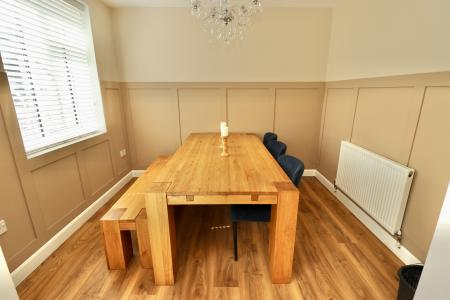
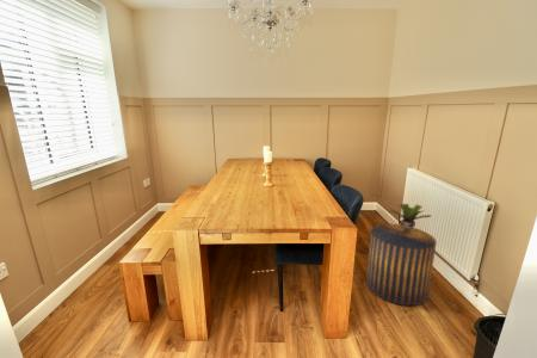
+ potted plant [389,203,432,232]
+ stool [365,223,438,307]
